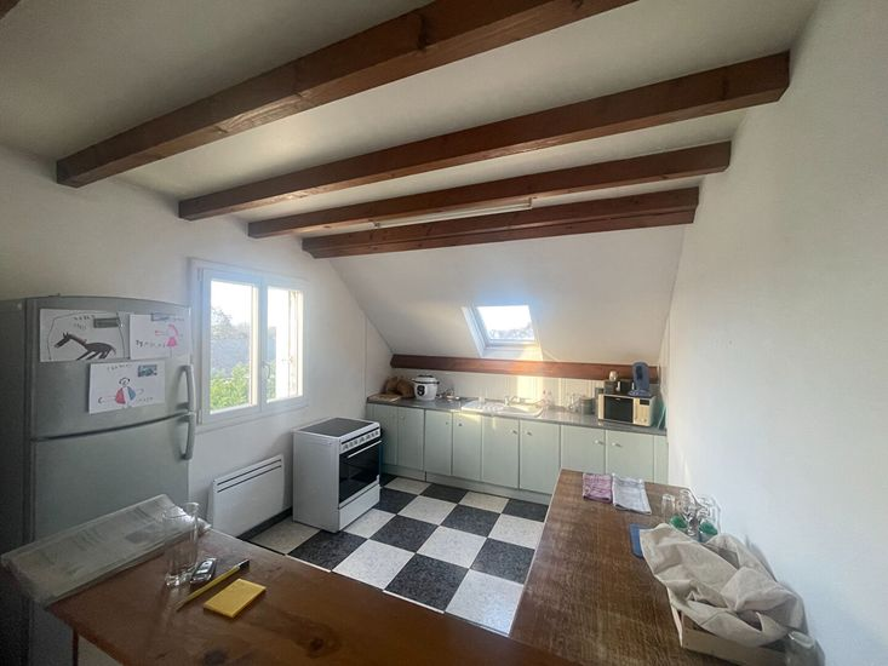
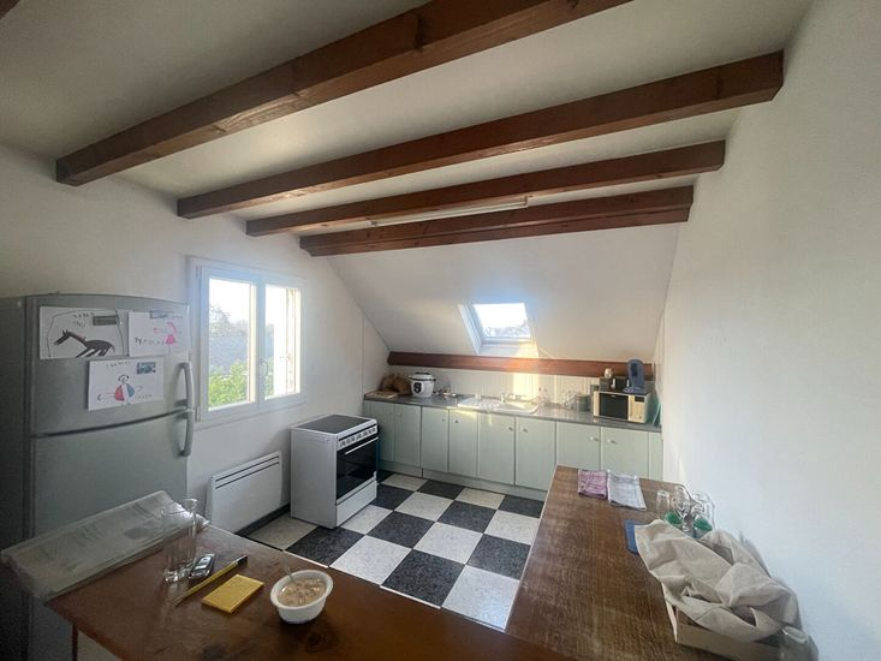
+ legume [269,564,334,625]
